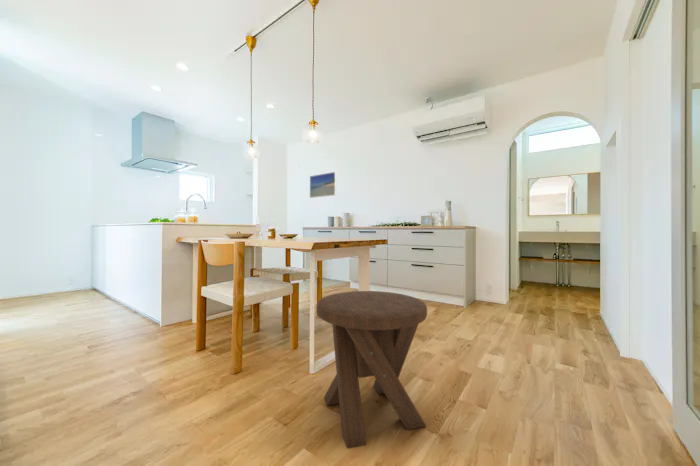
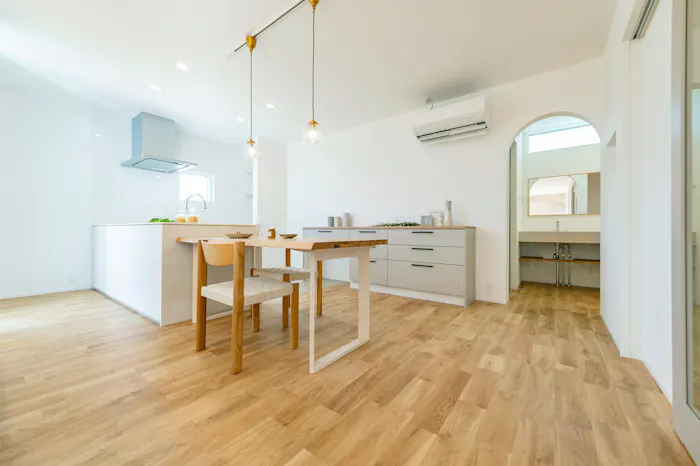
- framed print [309,171,337,199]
- music stool [316,290,428,449]
